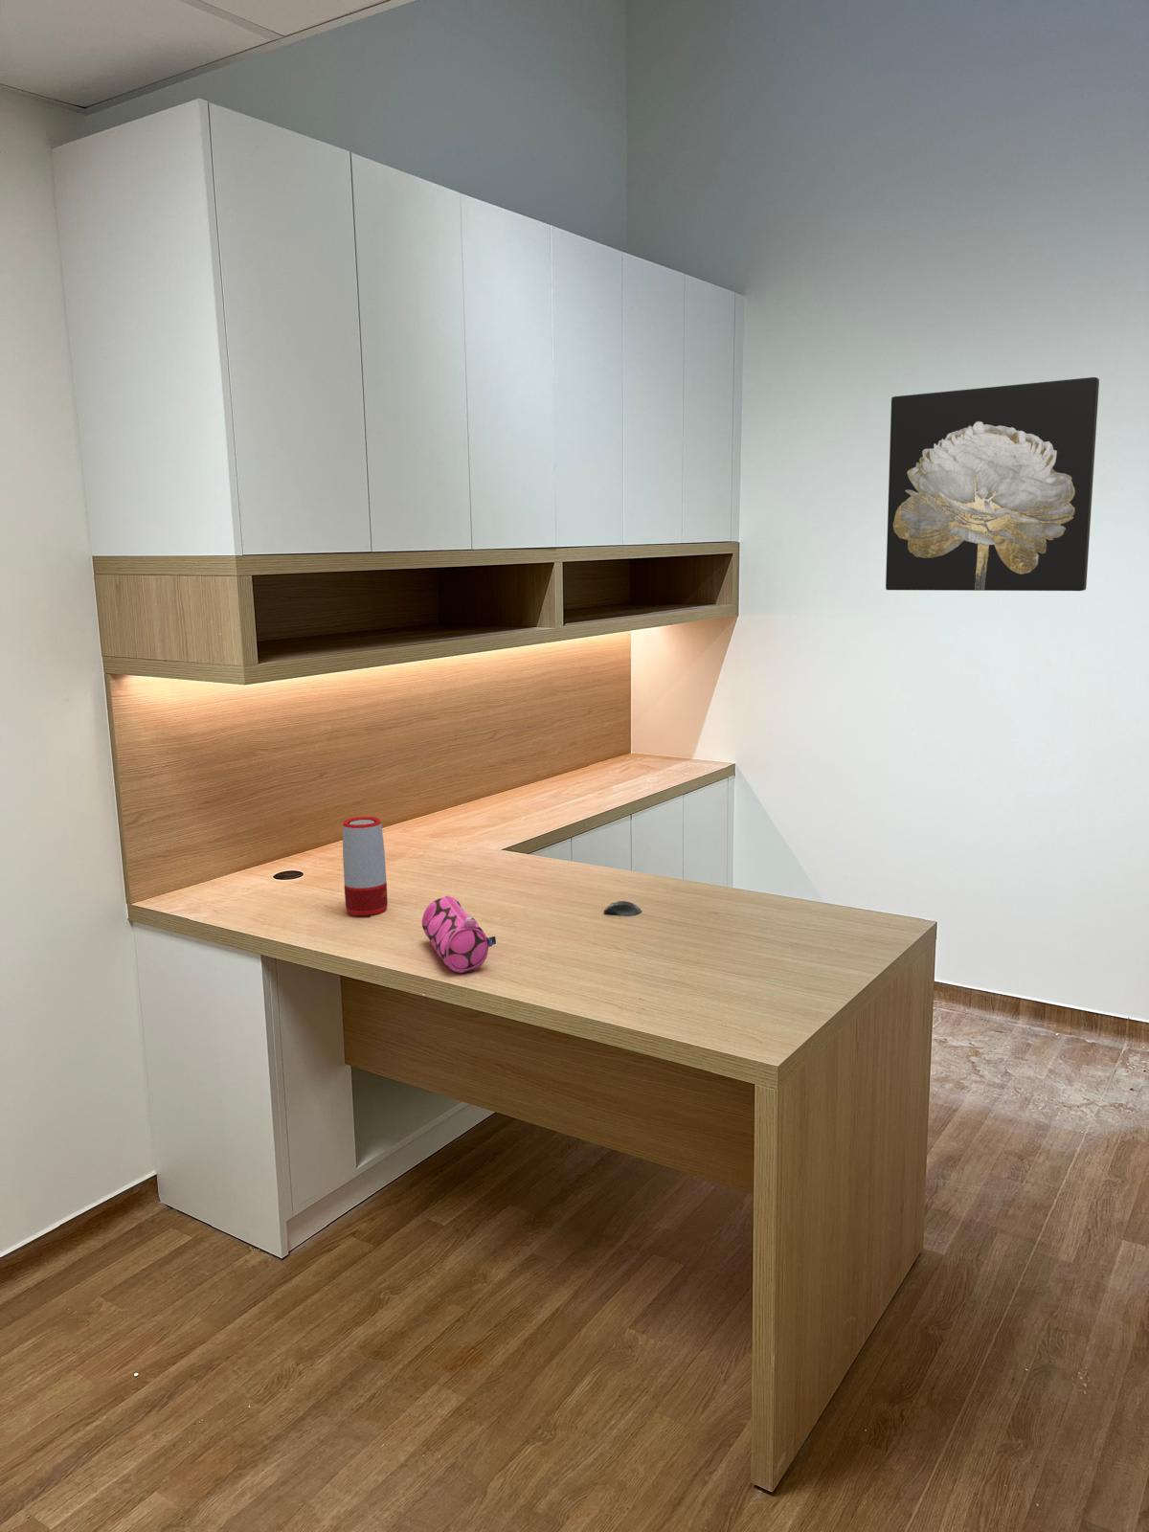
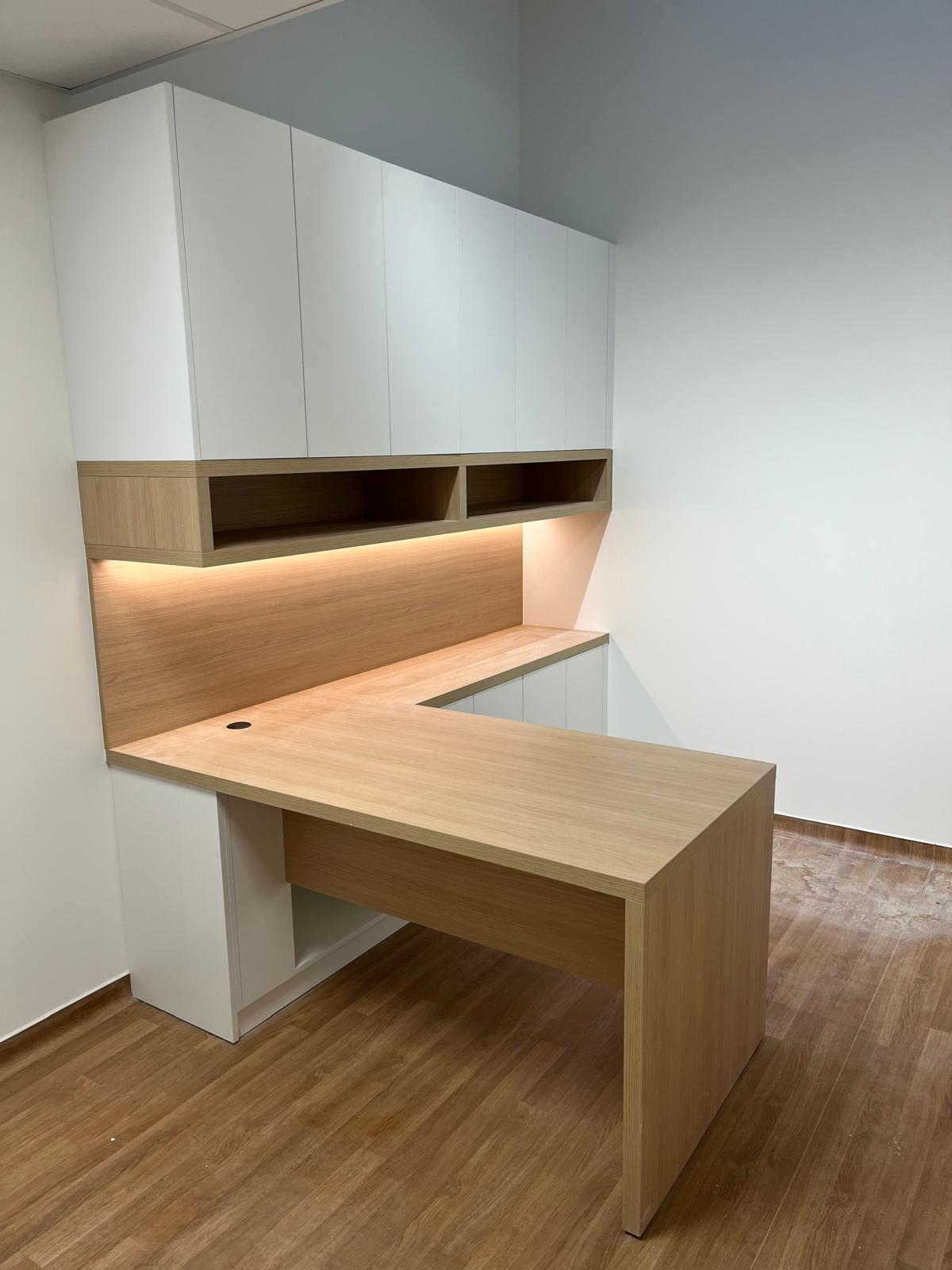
- wall art [885,376,1101,592]
- speaker [342,815,389,917]
- pencil case [421,895,497,973]
- computer mouse [602,900,642,917]
